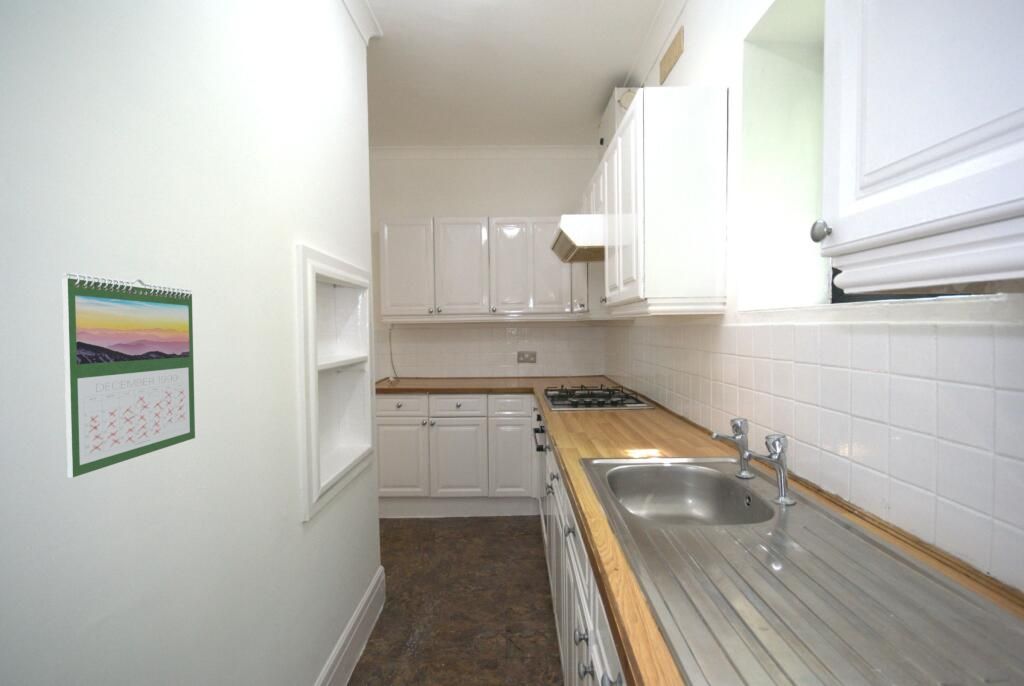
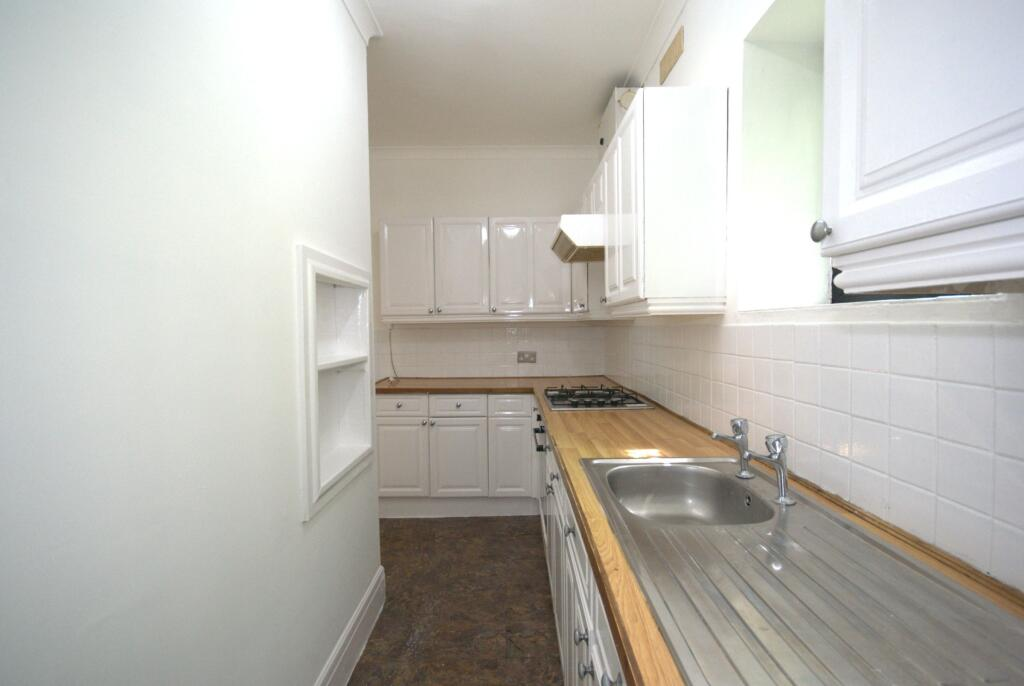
- calendar [61,272,196,479]
